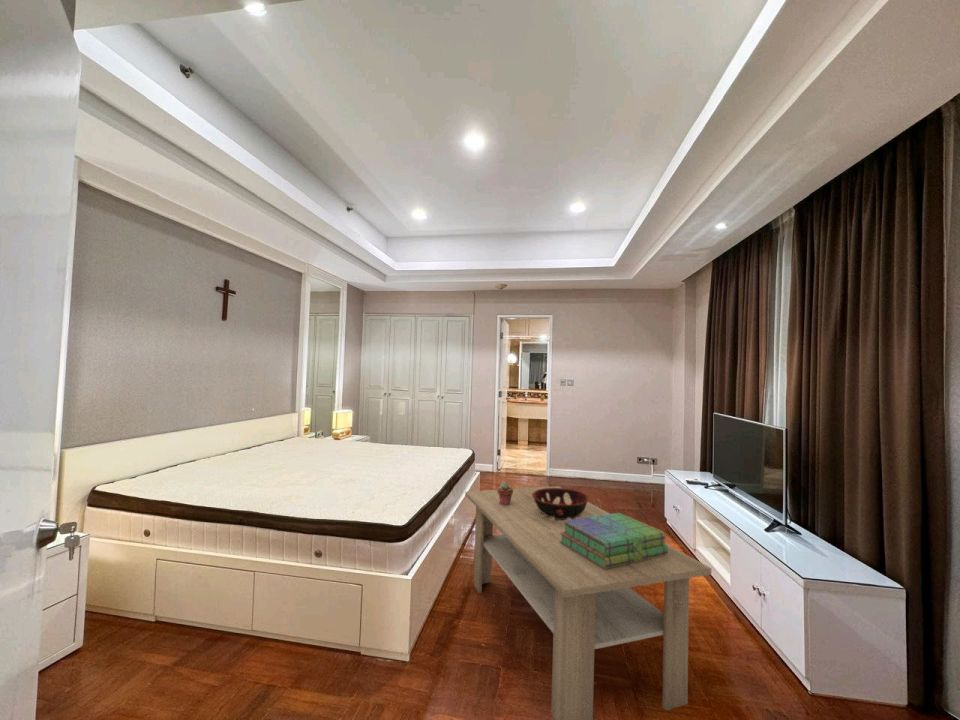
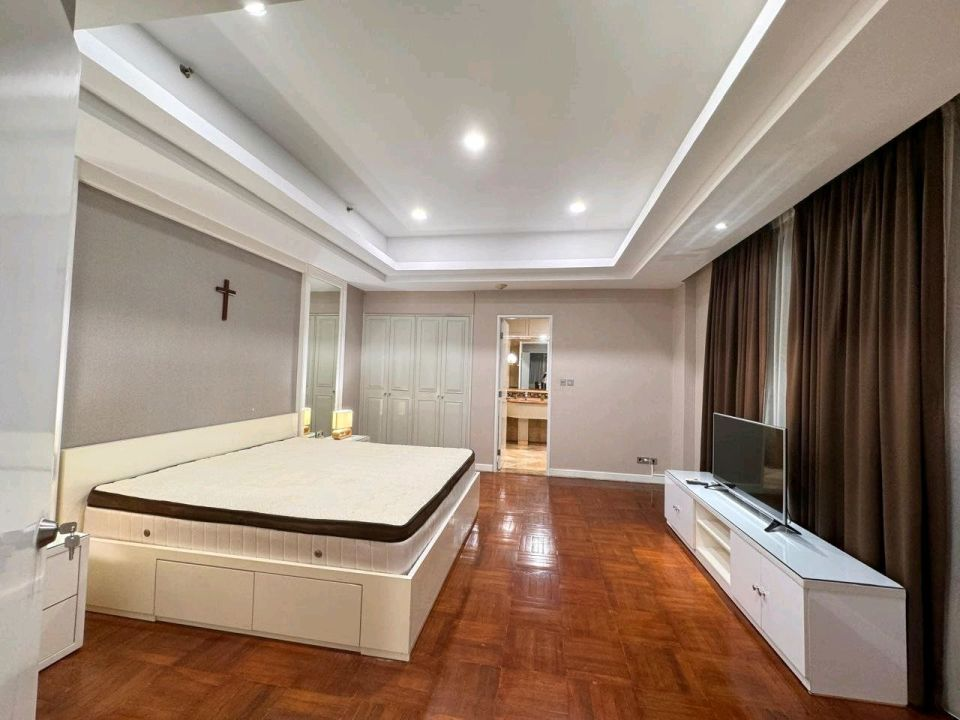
- potted succulent [496,482,514,505]
- decorative bowl [532,488,590,519]
- coffee table [464,485,712,720]
- stack of books [559,512,668,569]
